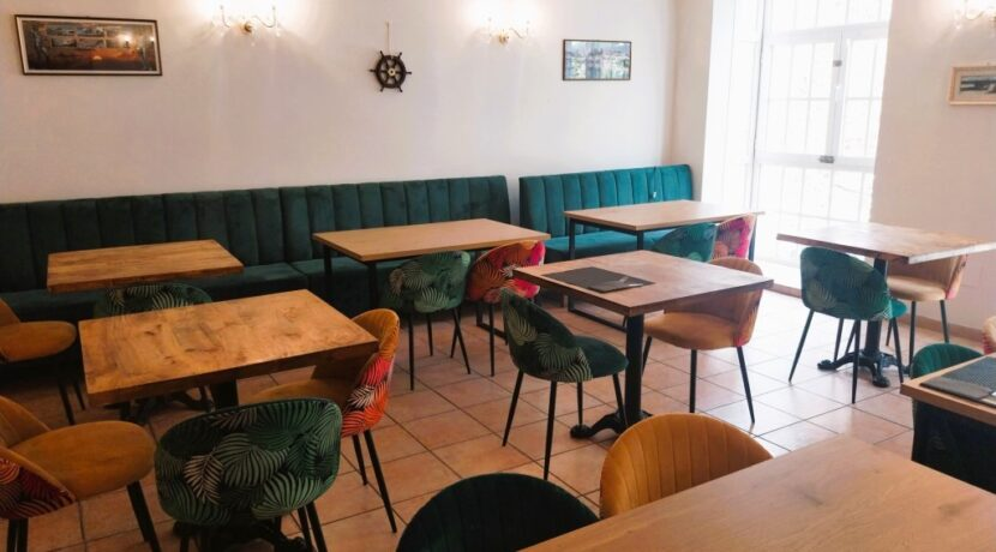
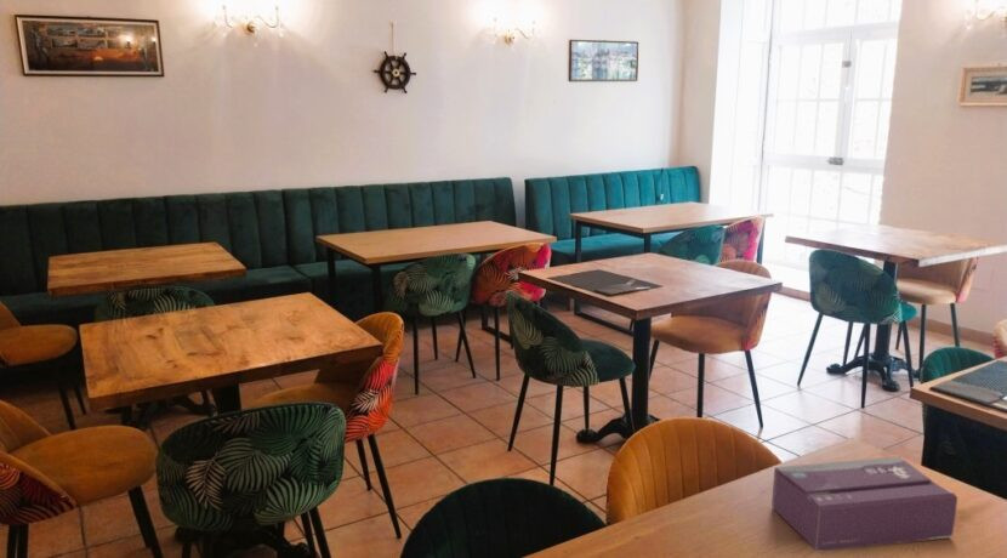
+ tissue box [770,456,958,553]
